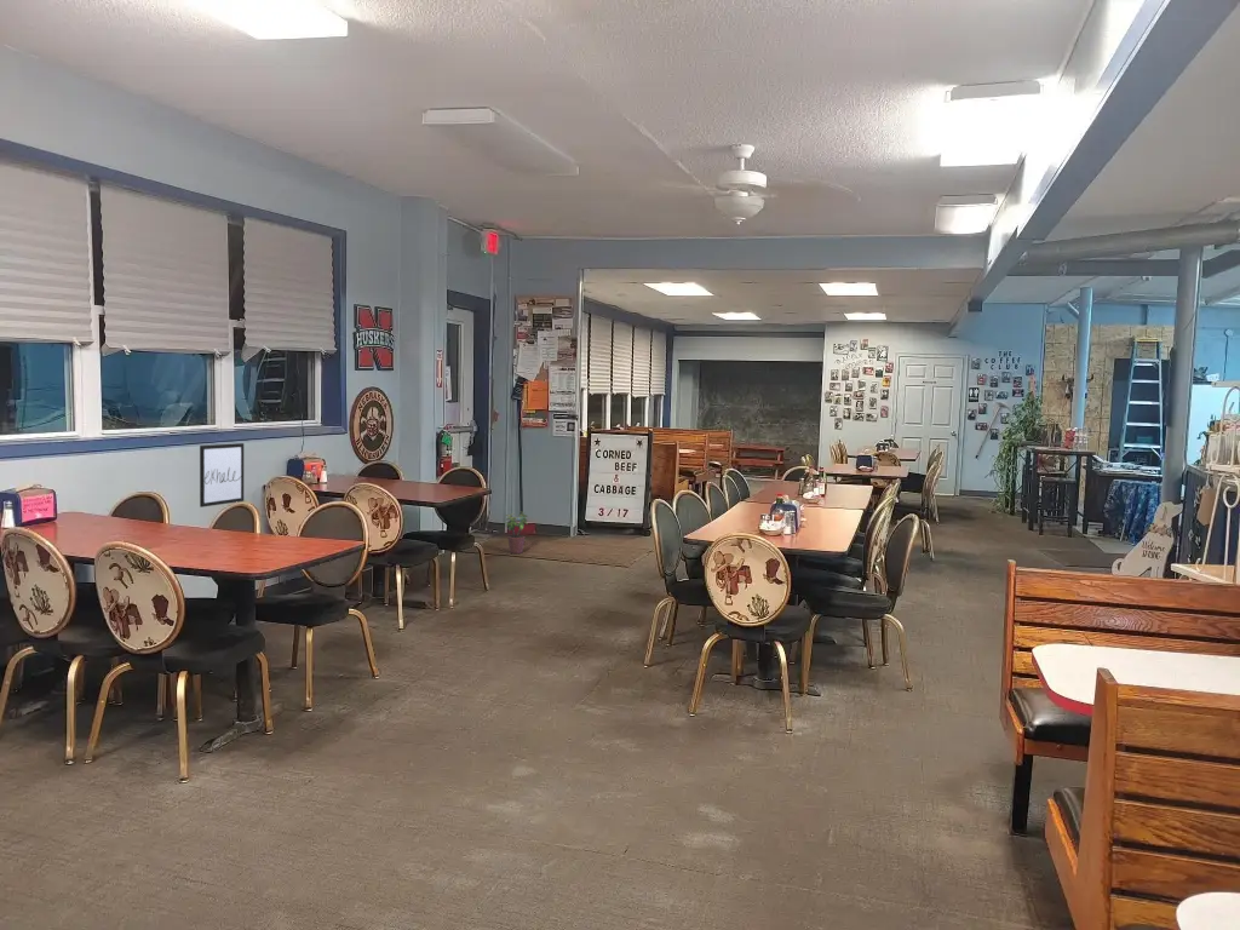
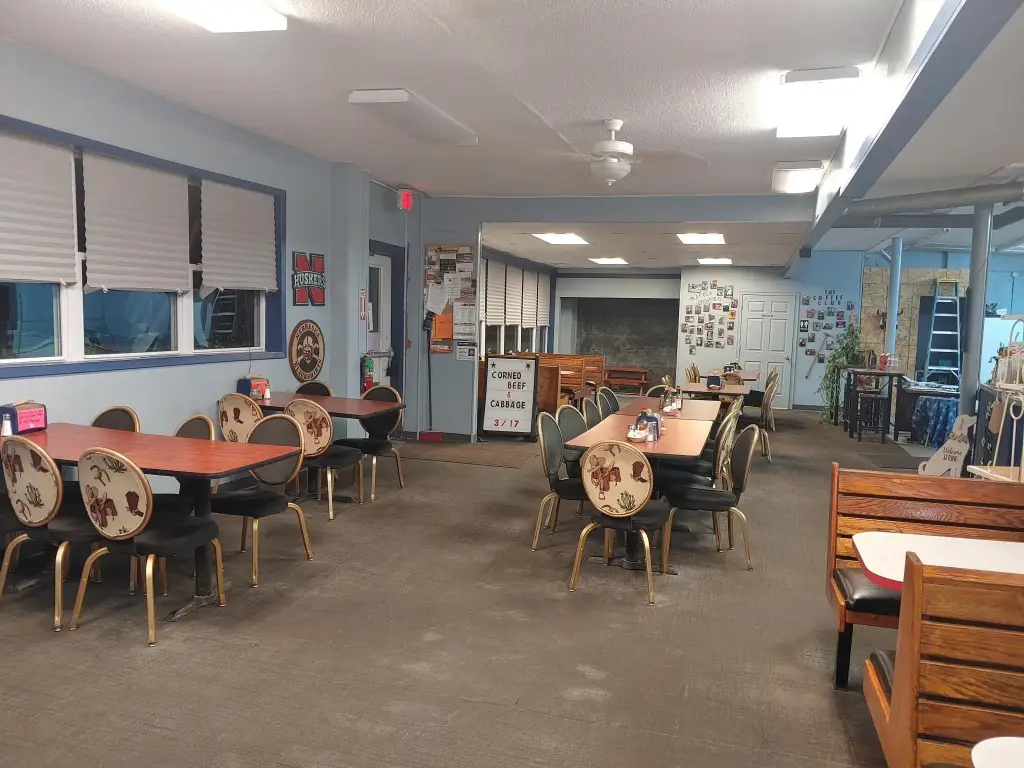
- wall art [199,442,245,509]
- potted plant [503,510,529,555]
